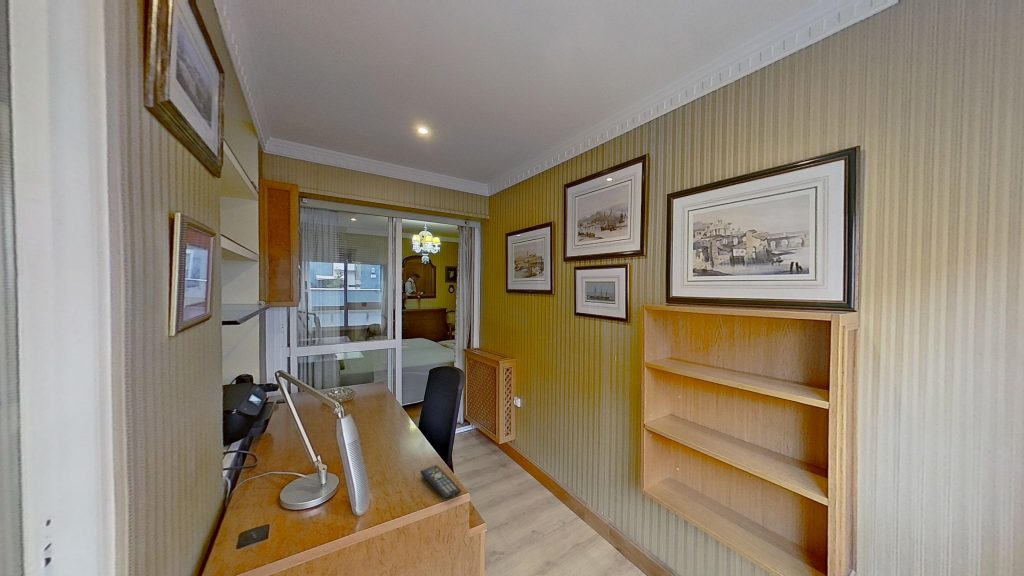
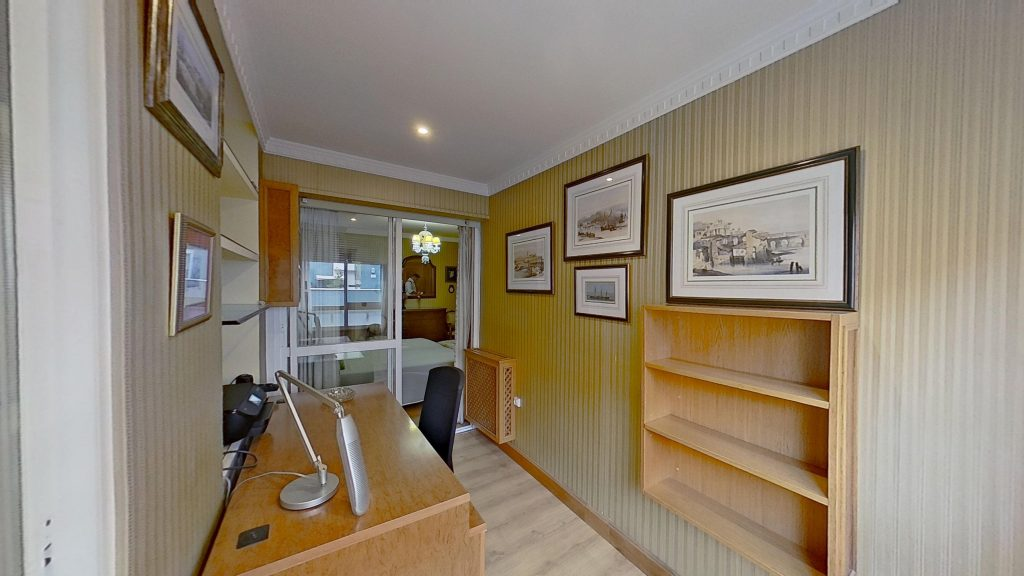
- remote control [419,464,462,501]
